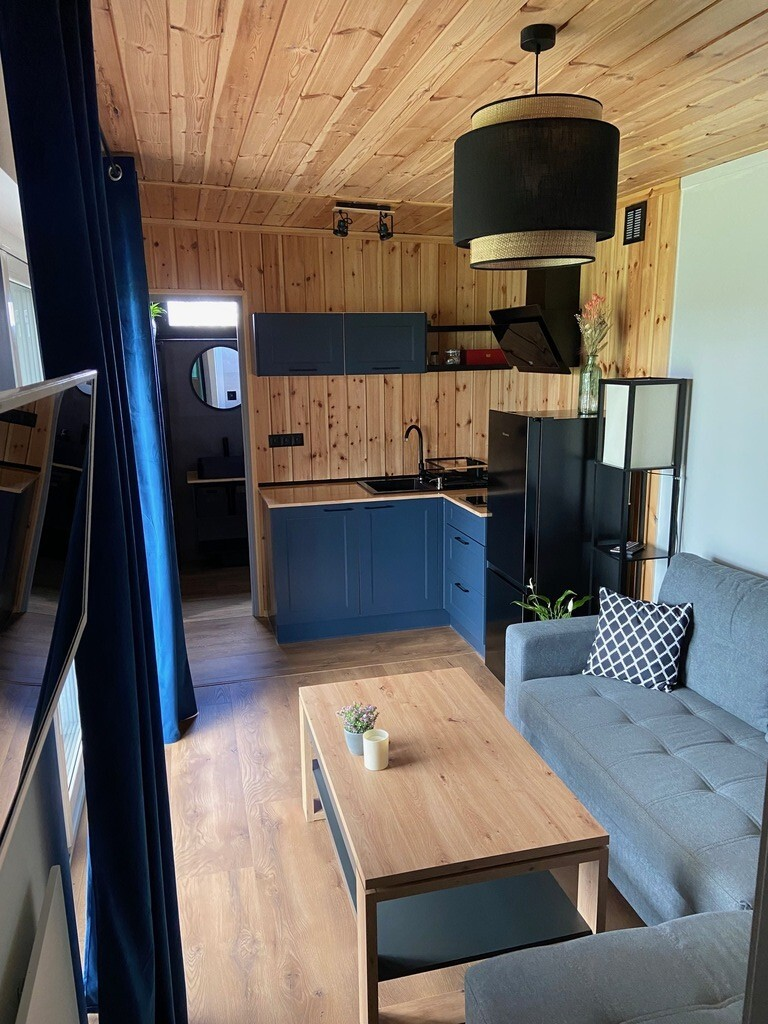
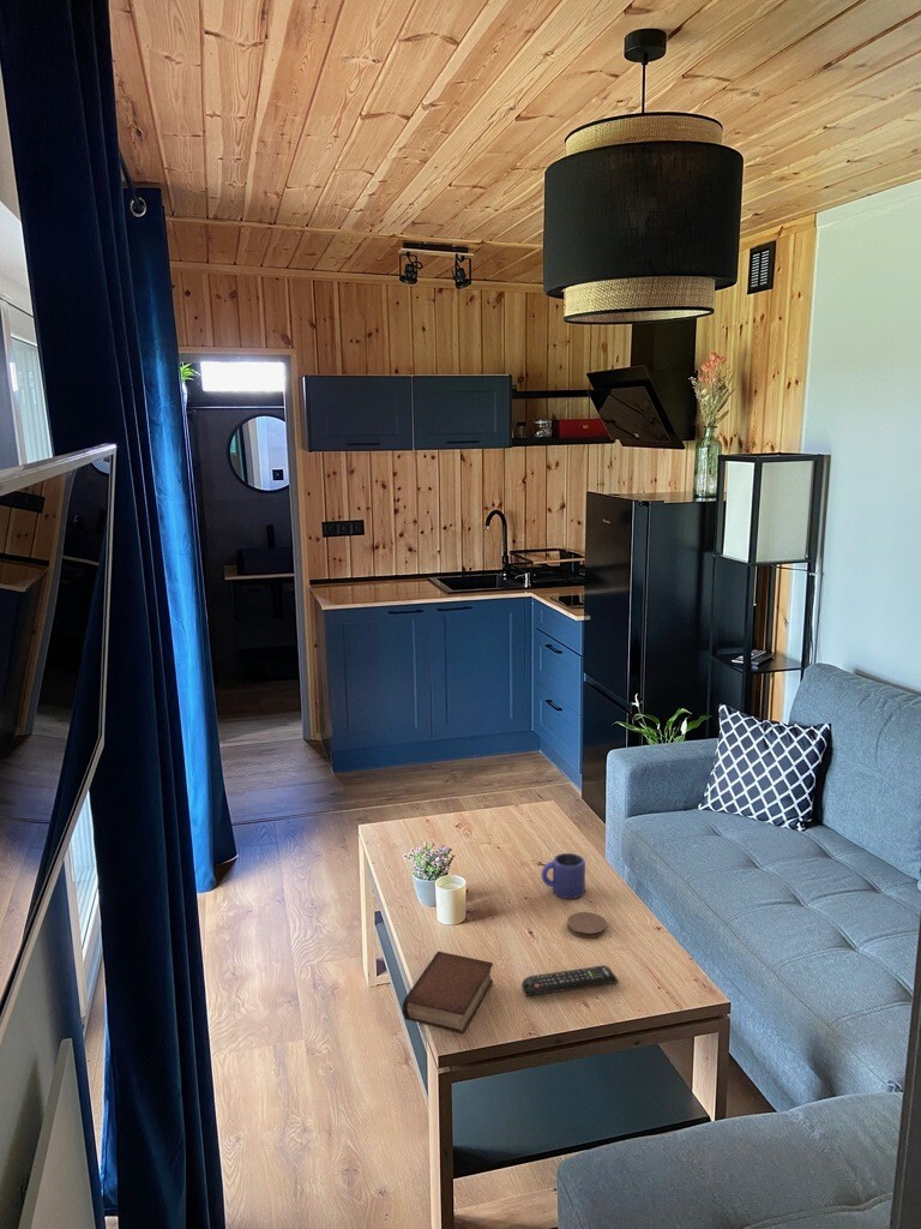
+ book [402,951,494,1035]
+ remote control [520,964,620,997]
+ coaster [566,911,608,940]
+ mug [541,852,586,900]
